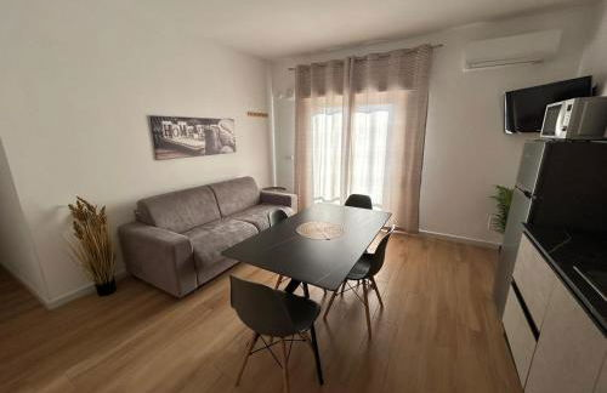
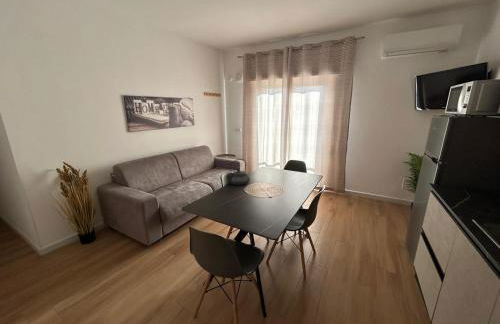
+ teapot [226,158,251,186]
